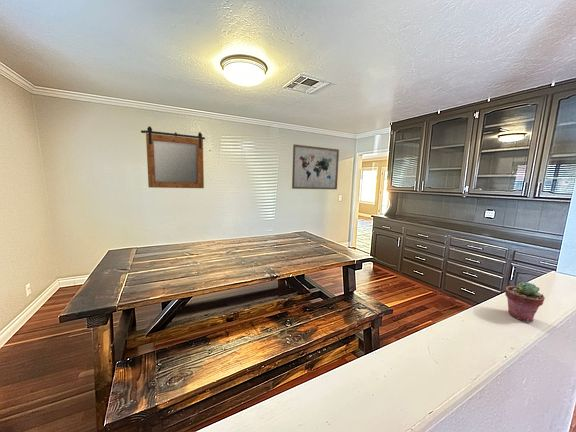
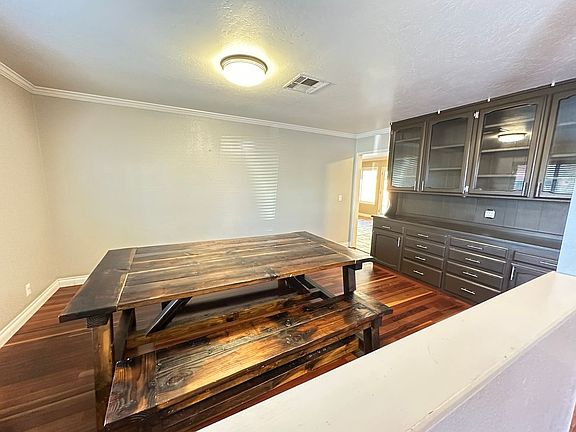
- potted succulent [504,281,546,323]
- wall art [291,143,340,190]
- mirror [140,125,206,189]
